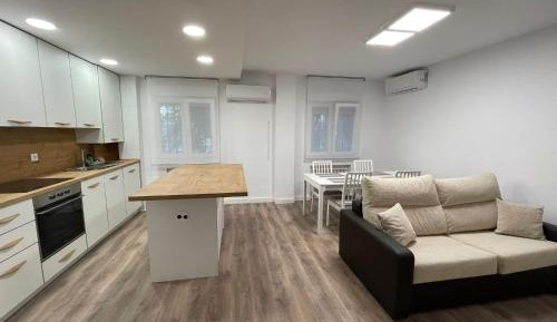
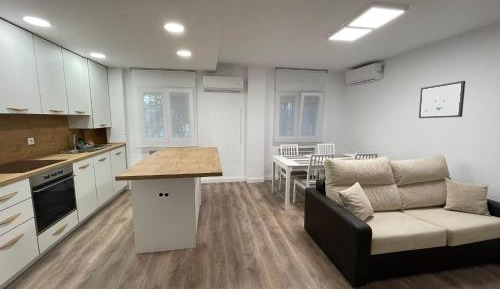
+ wall art [418,80,466,119]
